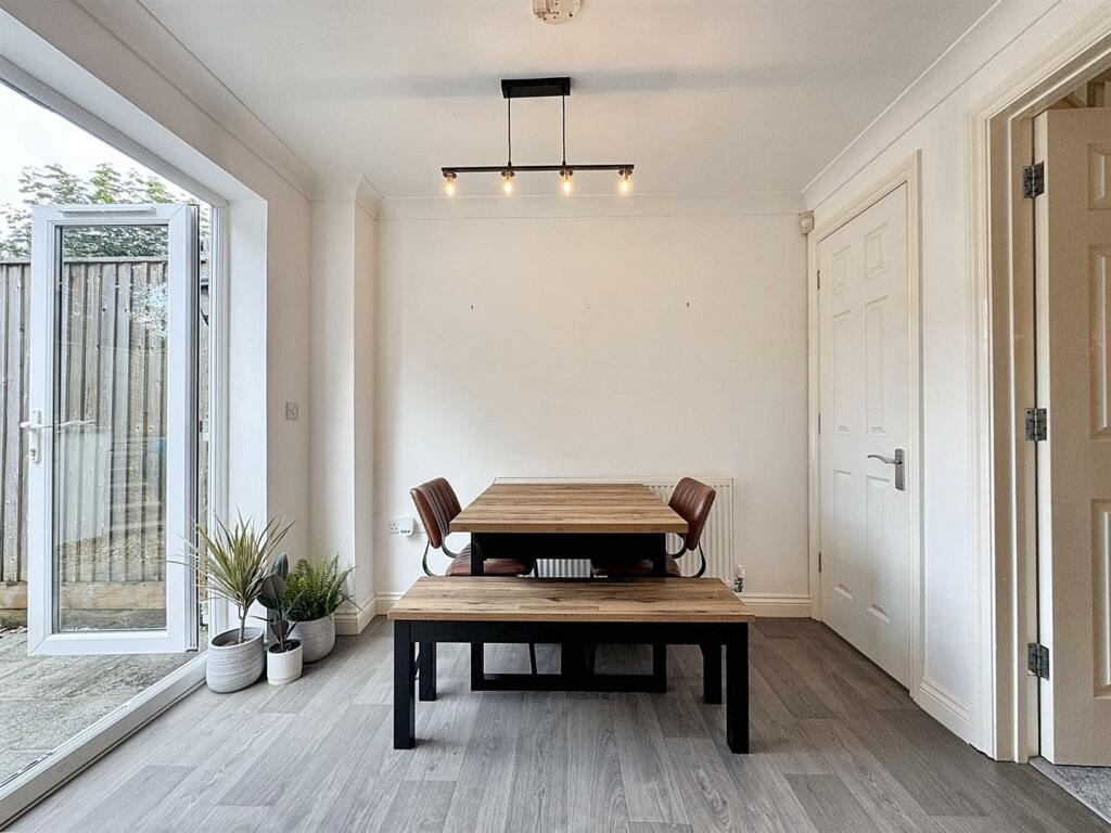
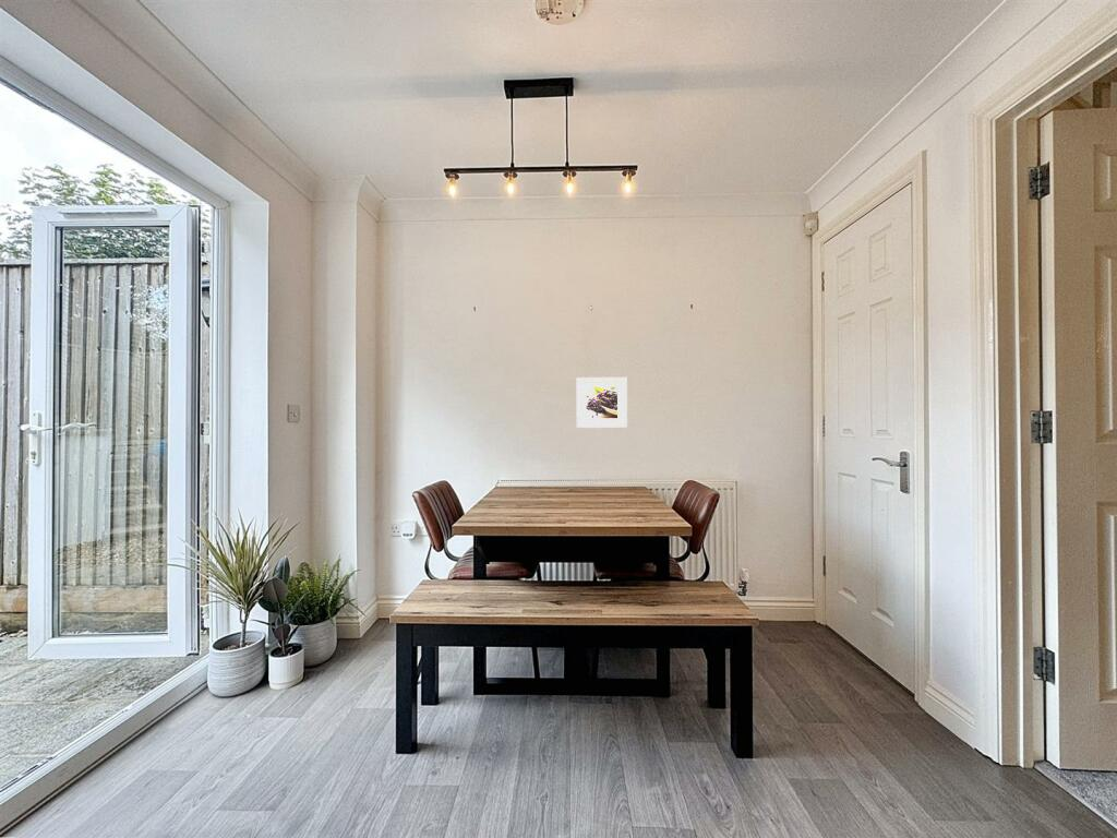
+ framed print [576,376,628,429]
